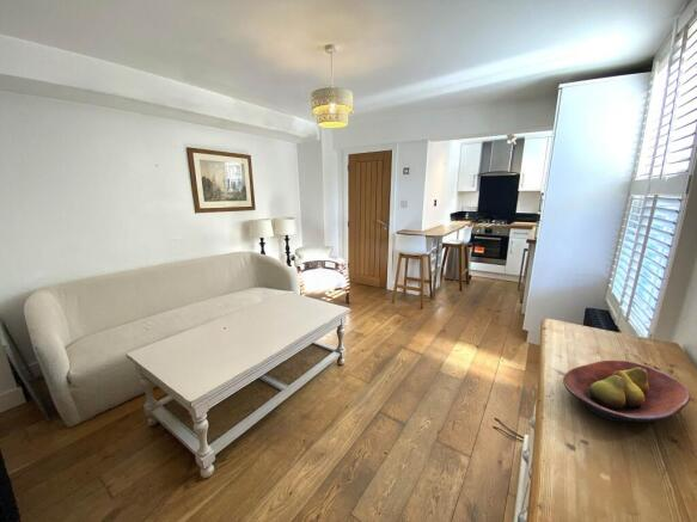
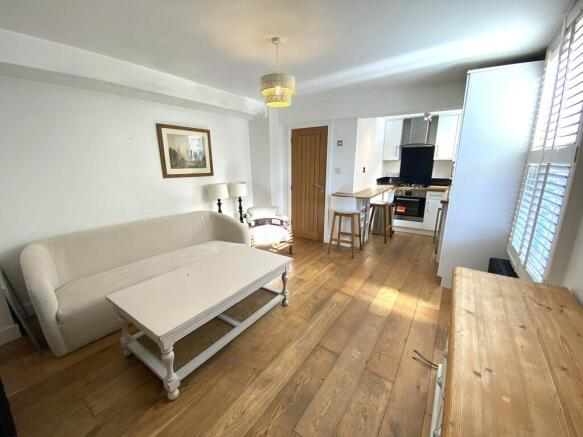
- fruit bowl [562,360,691,423]
